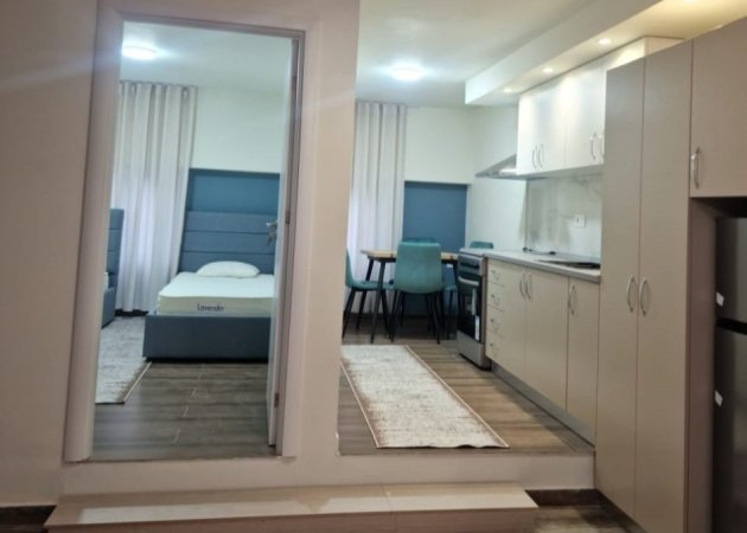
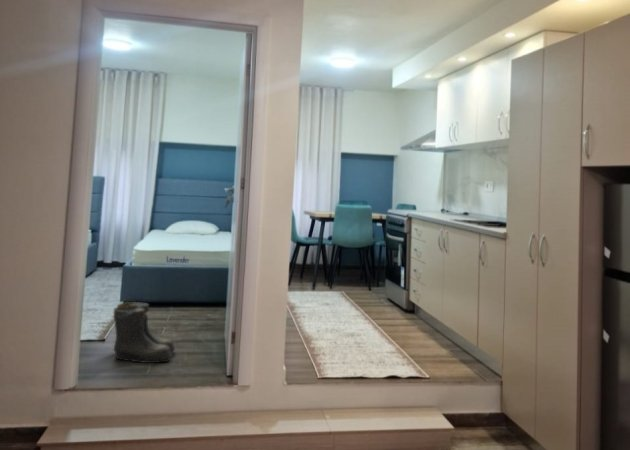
+ boots [113,301,176,364]
